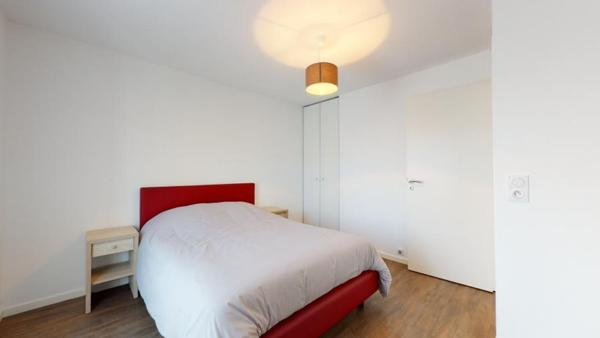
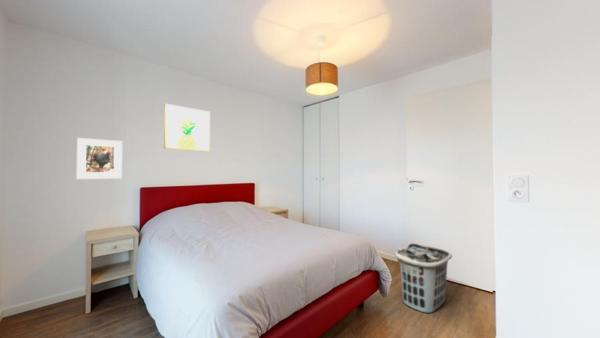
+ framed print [76,137,123,180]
+ clothes hamper [394,243,453,314]
+ wall art [163,103,211,152]
